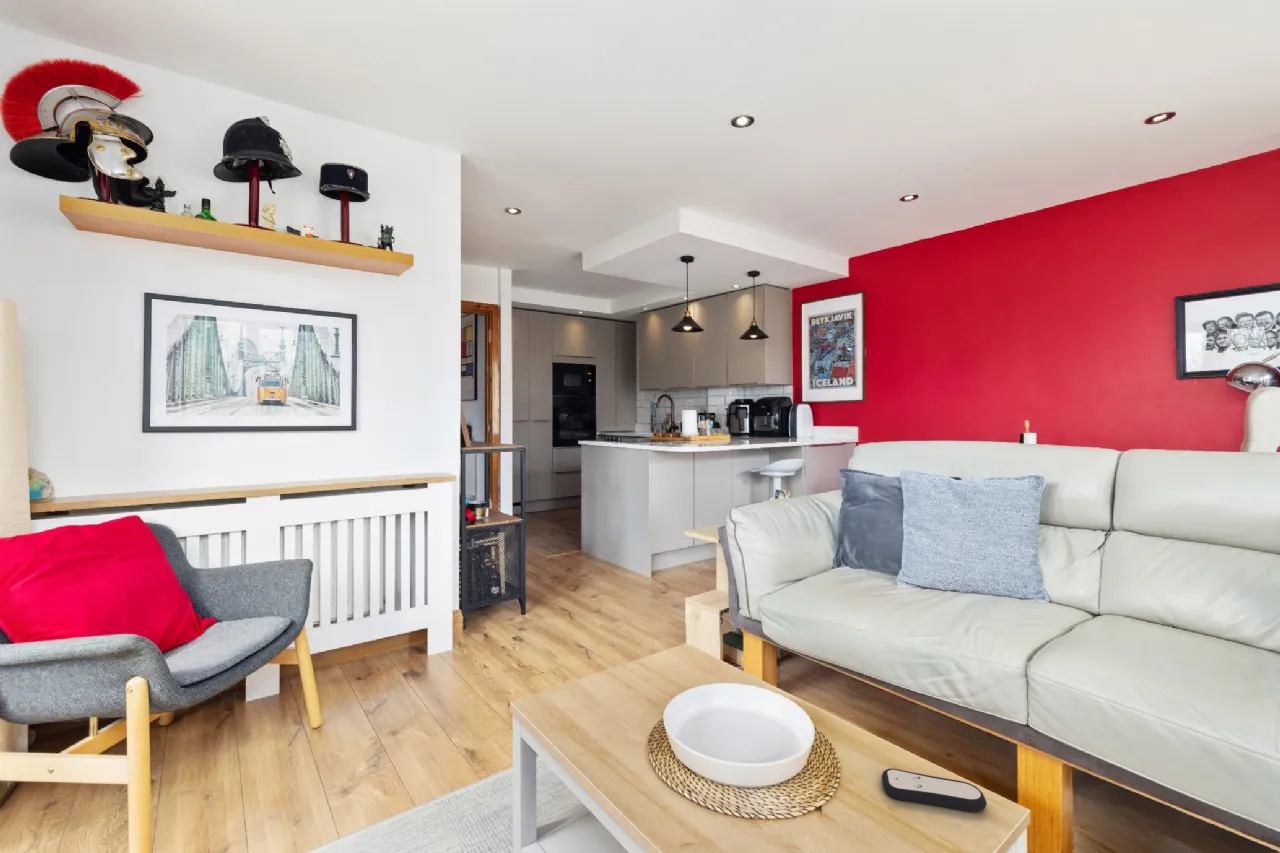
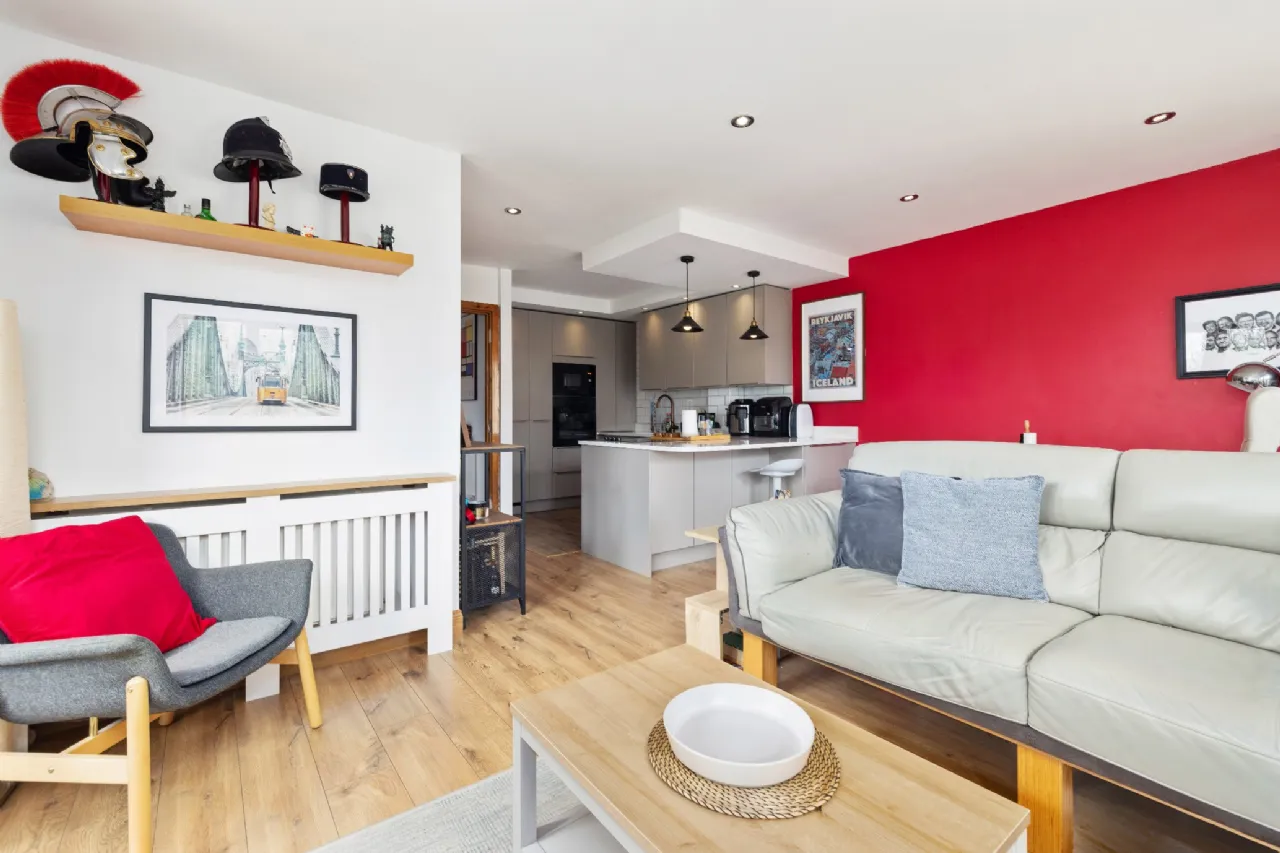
- remote control [881,768,988,813]
